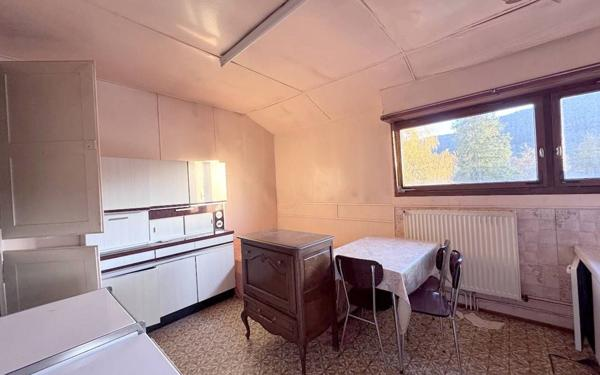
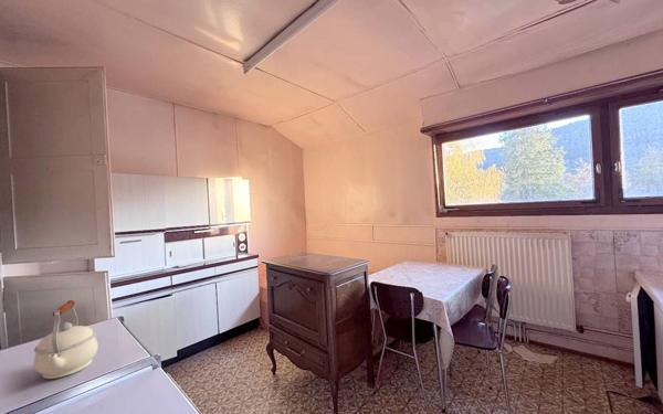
+ kettle [32,299,99,380]
